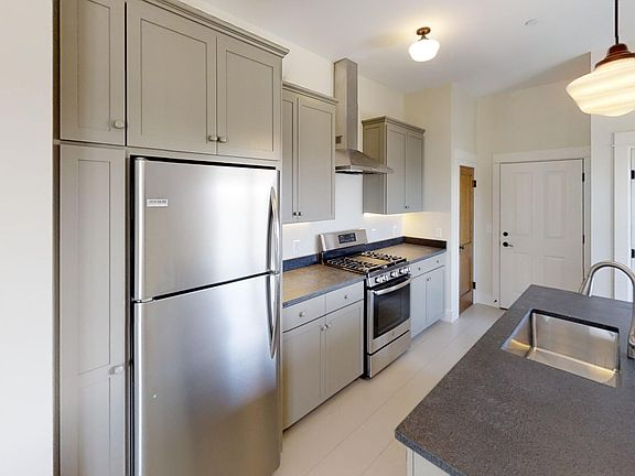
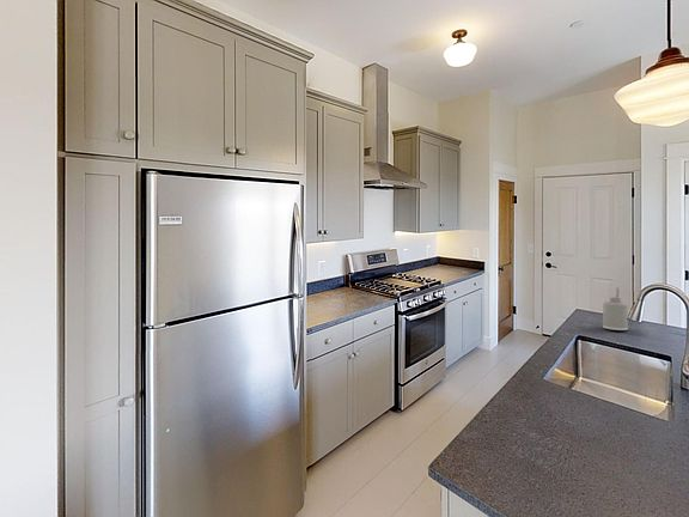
+ soap dispenser [602,286,629,332]
